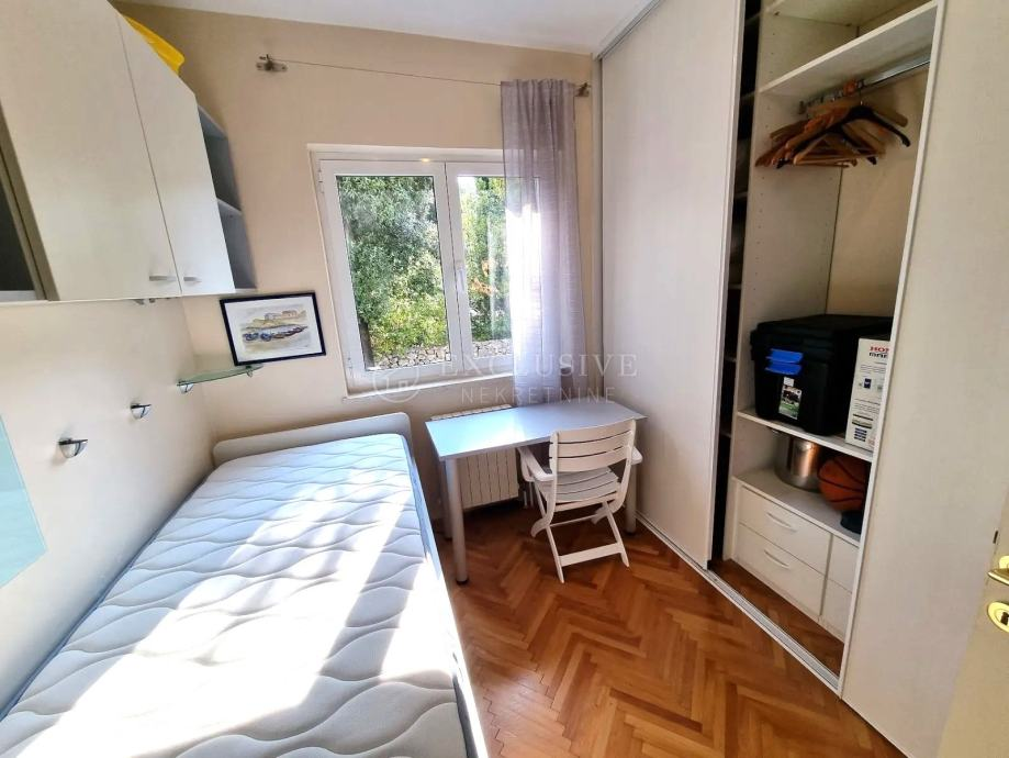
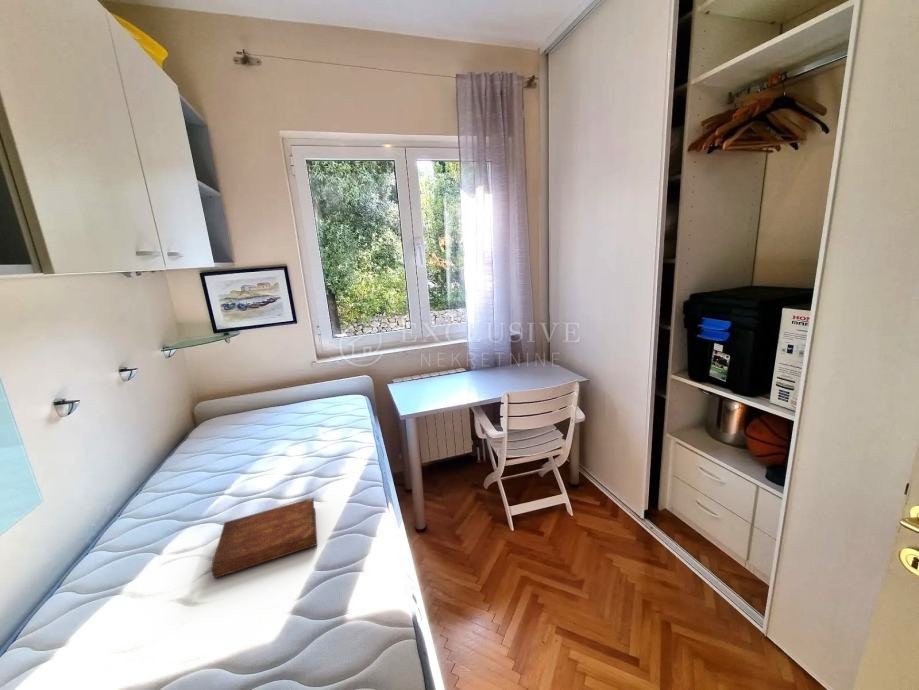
+ bible [211,497,318,579]
